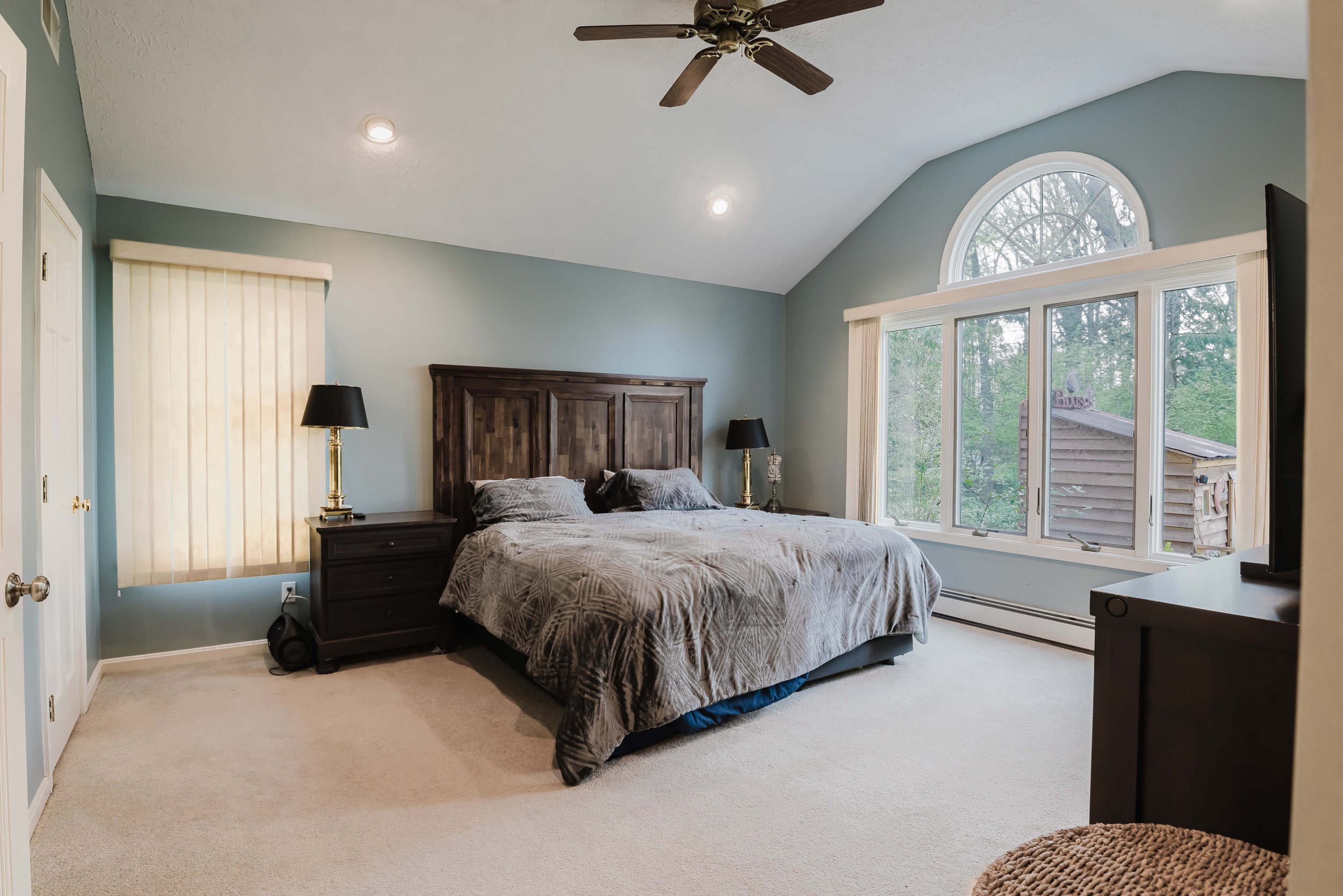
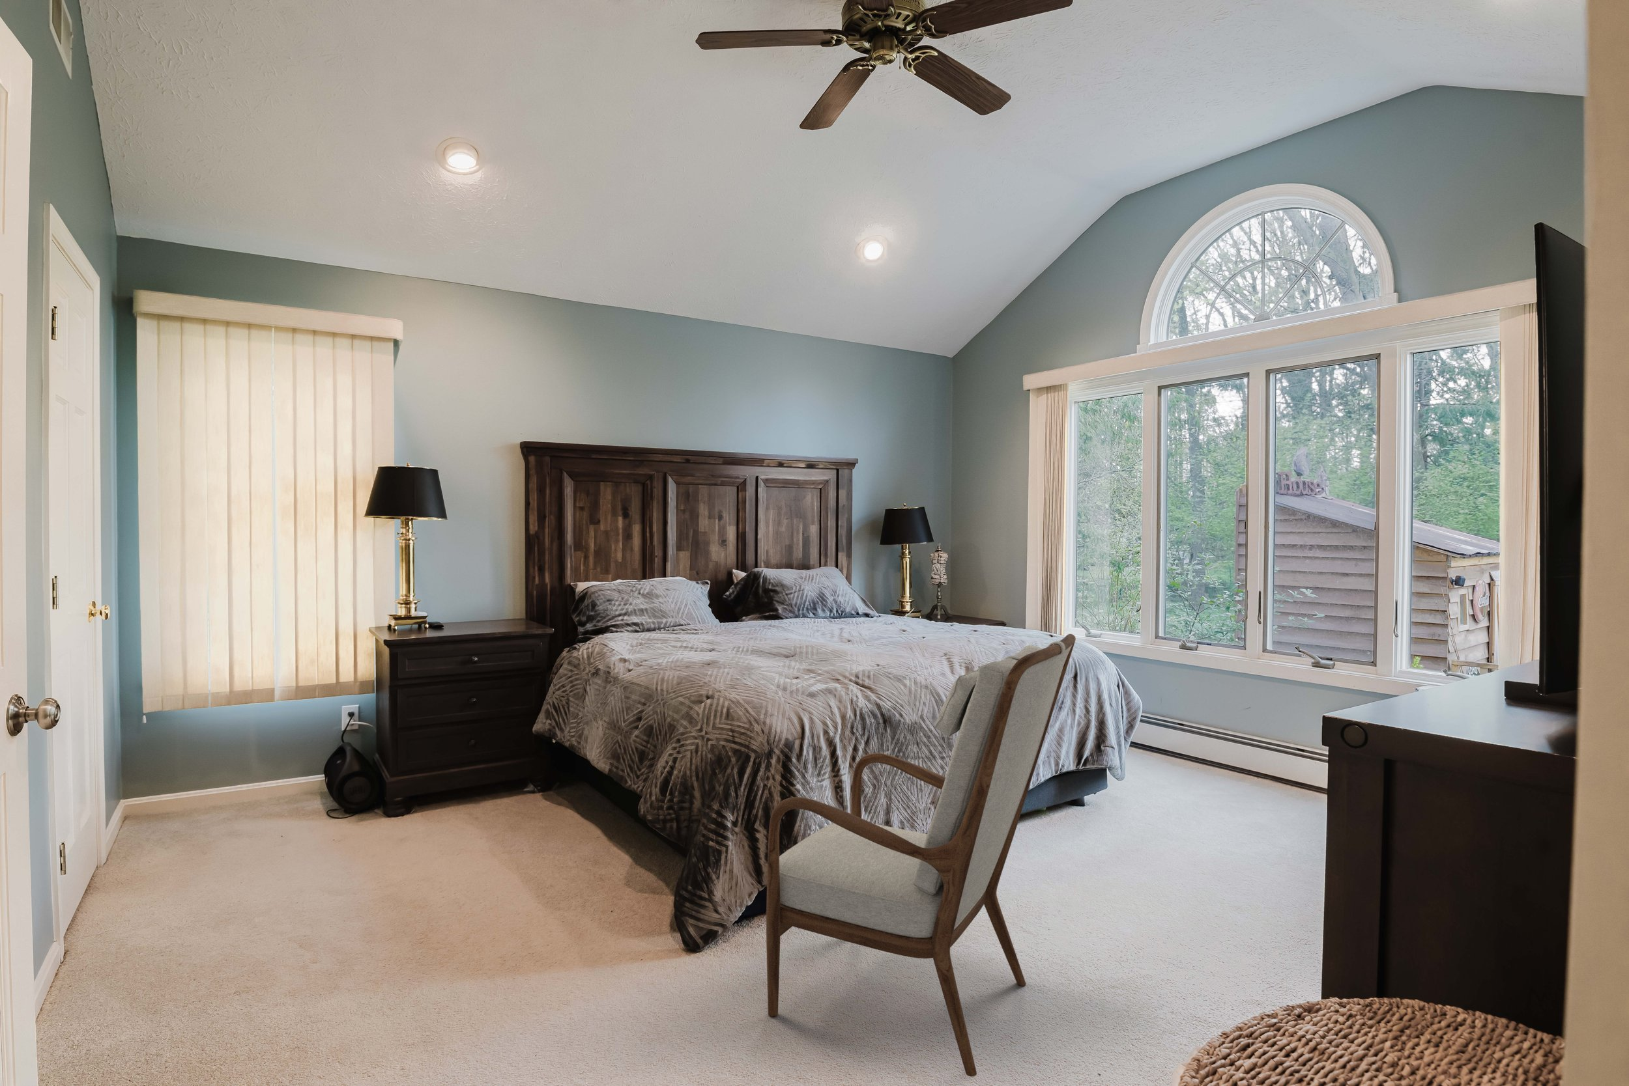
+ armchair [765,634,1076,1076]
